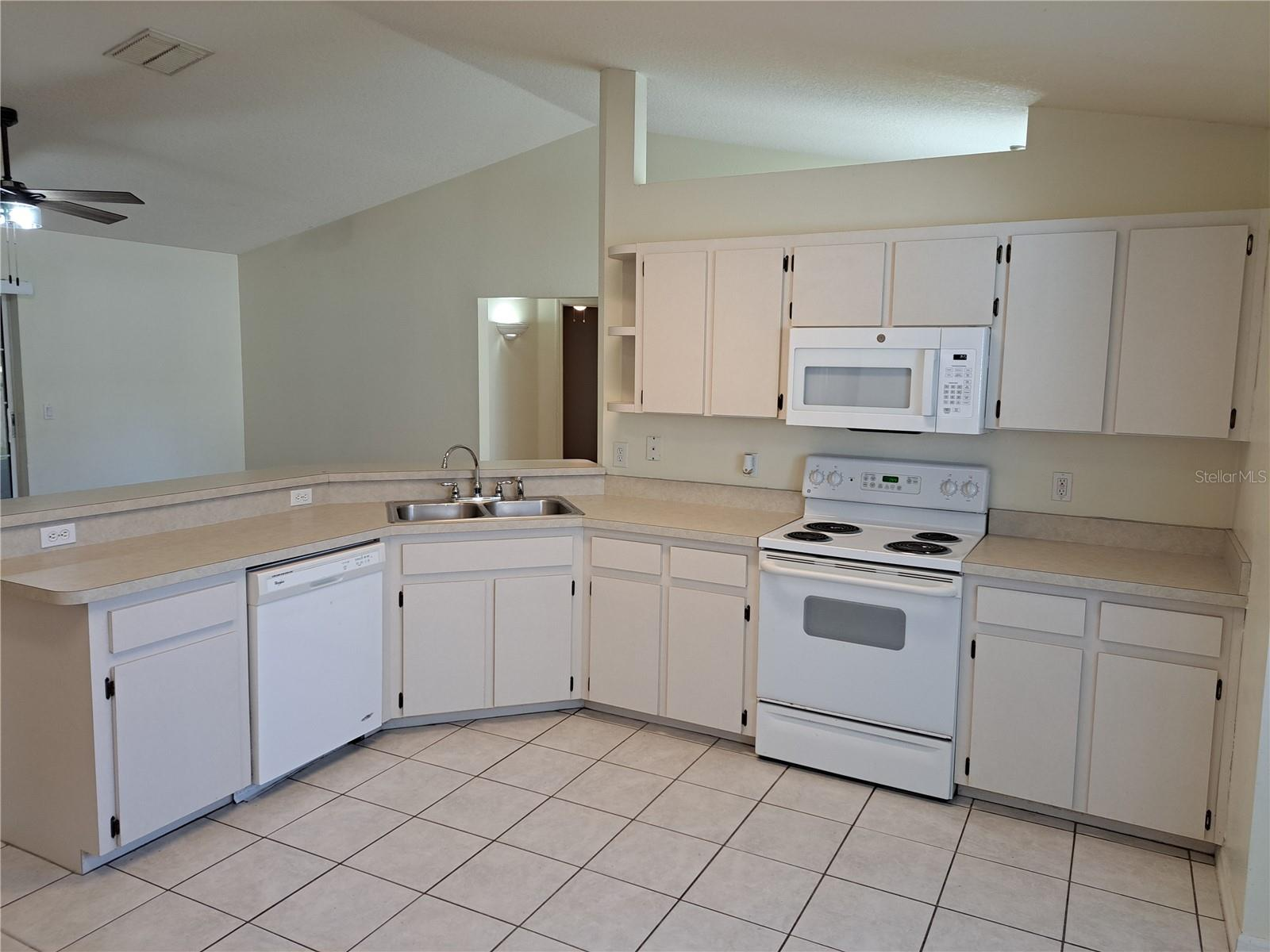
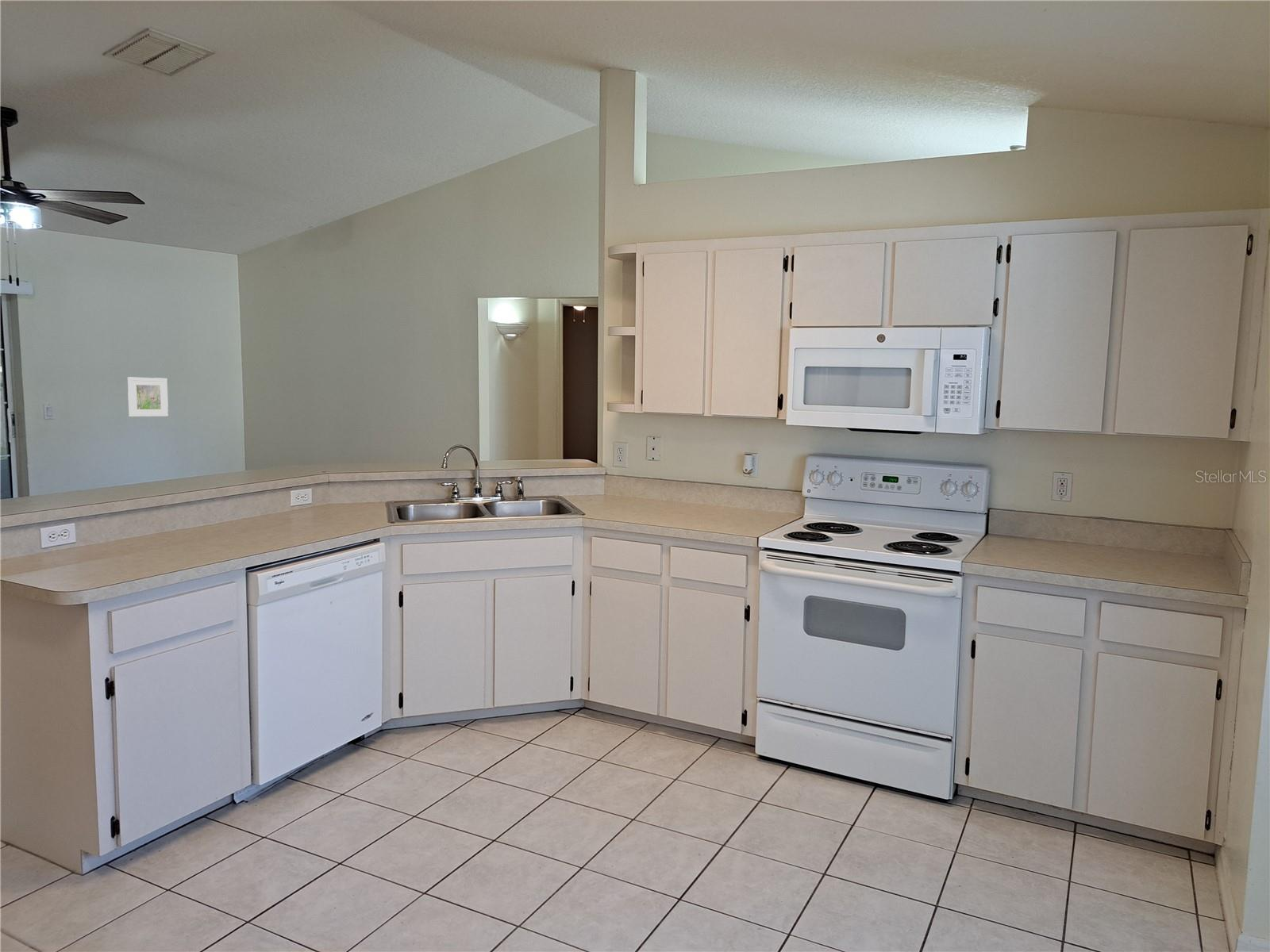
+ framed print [127,377,169,417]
